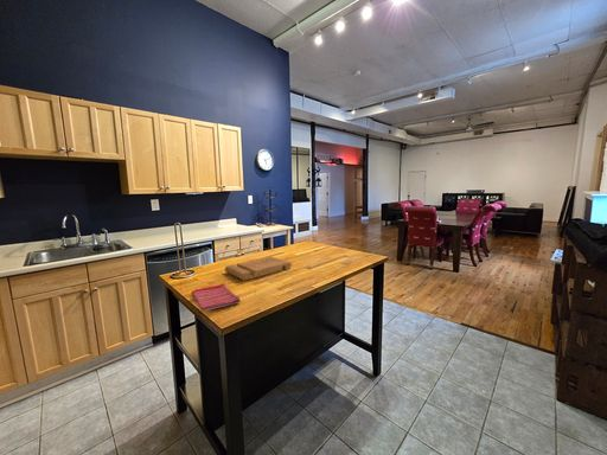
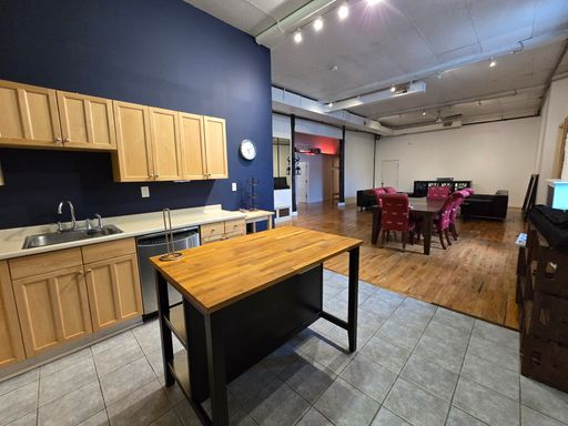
- cutting board [224,256,293,282]
- dish towel [191,282,242,312]
